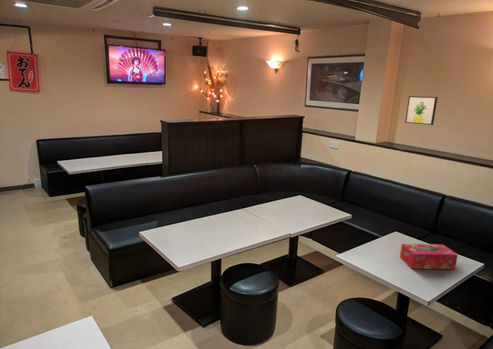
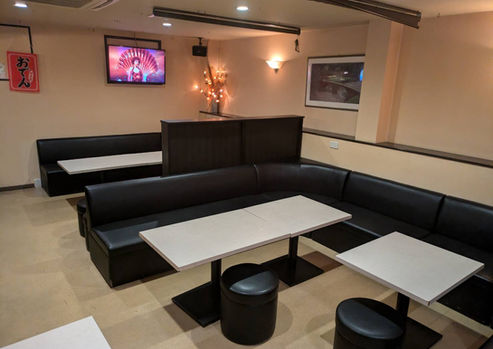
- tissue box [399,243,459,270]
- wall art [404,95,438,126]
